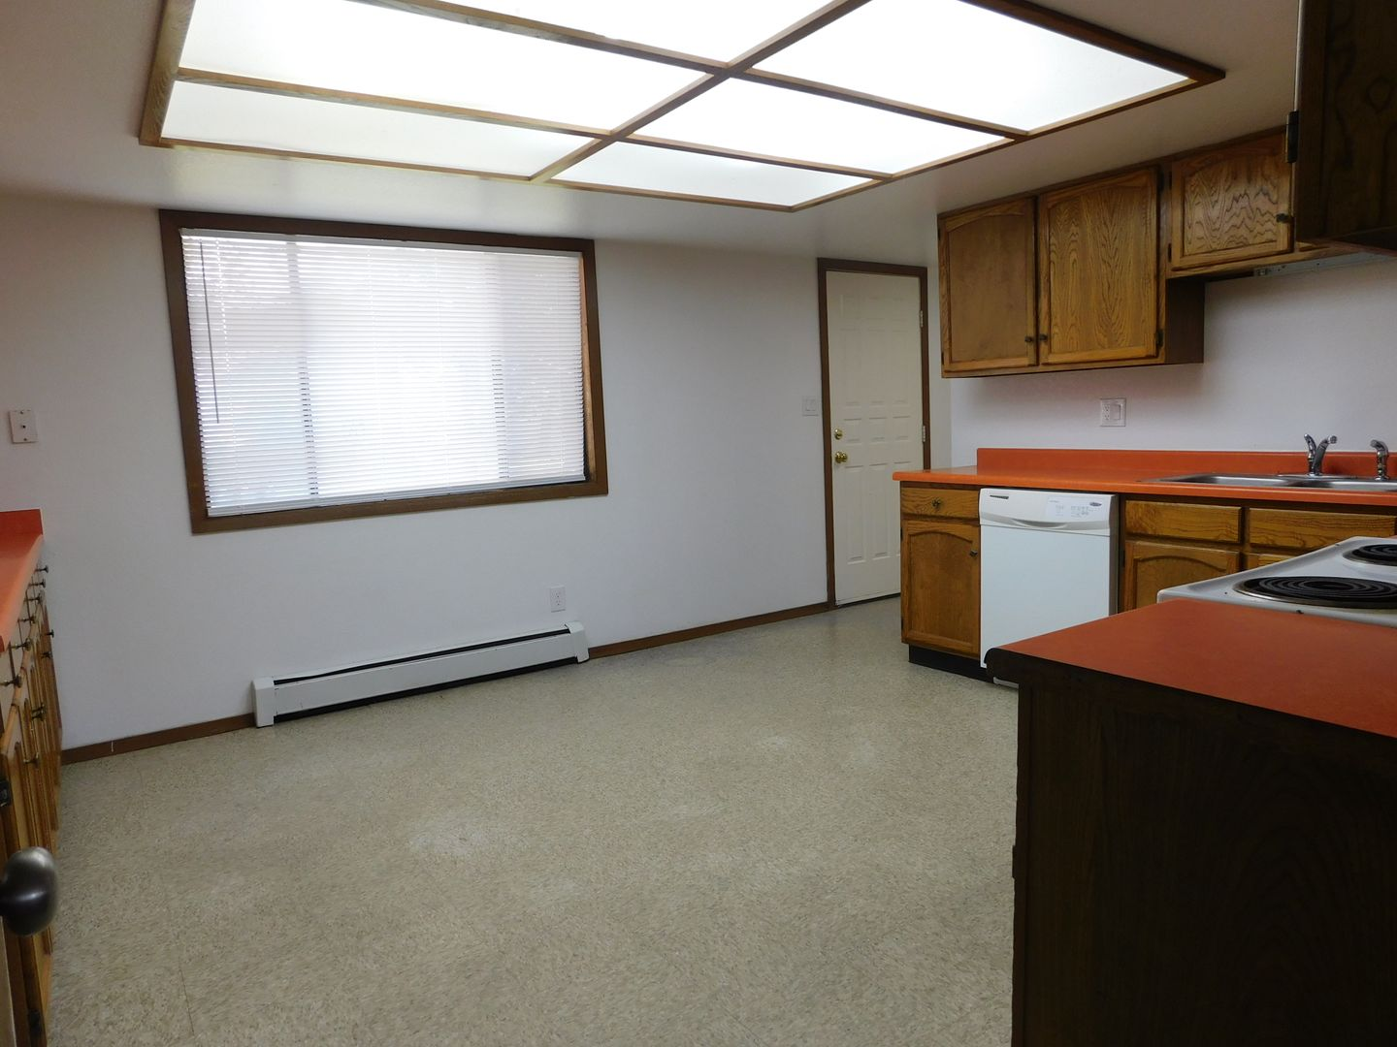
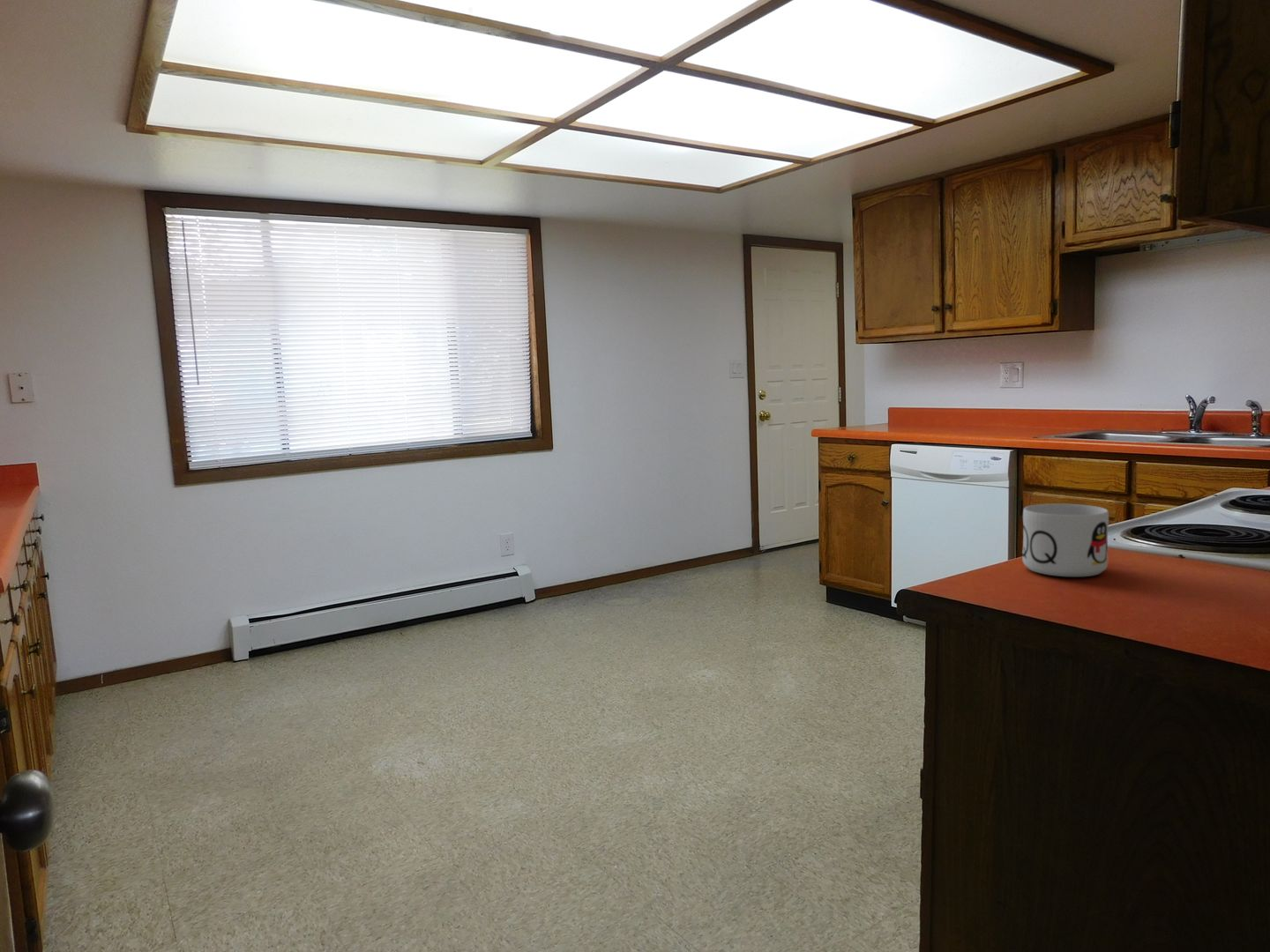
+ mug [1021,503,1109,577]
